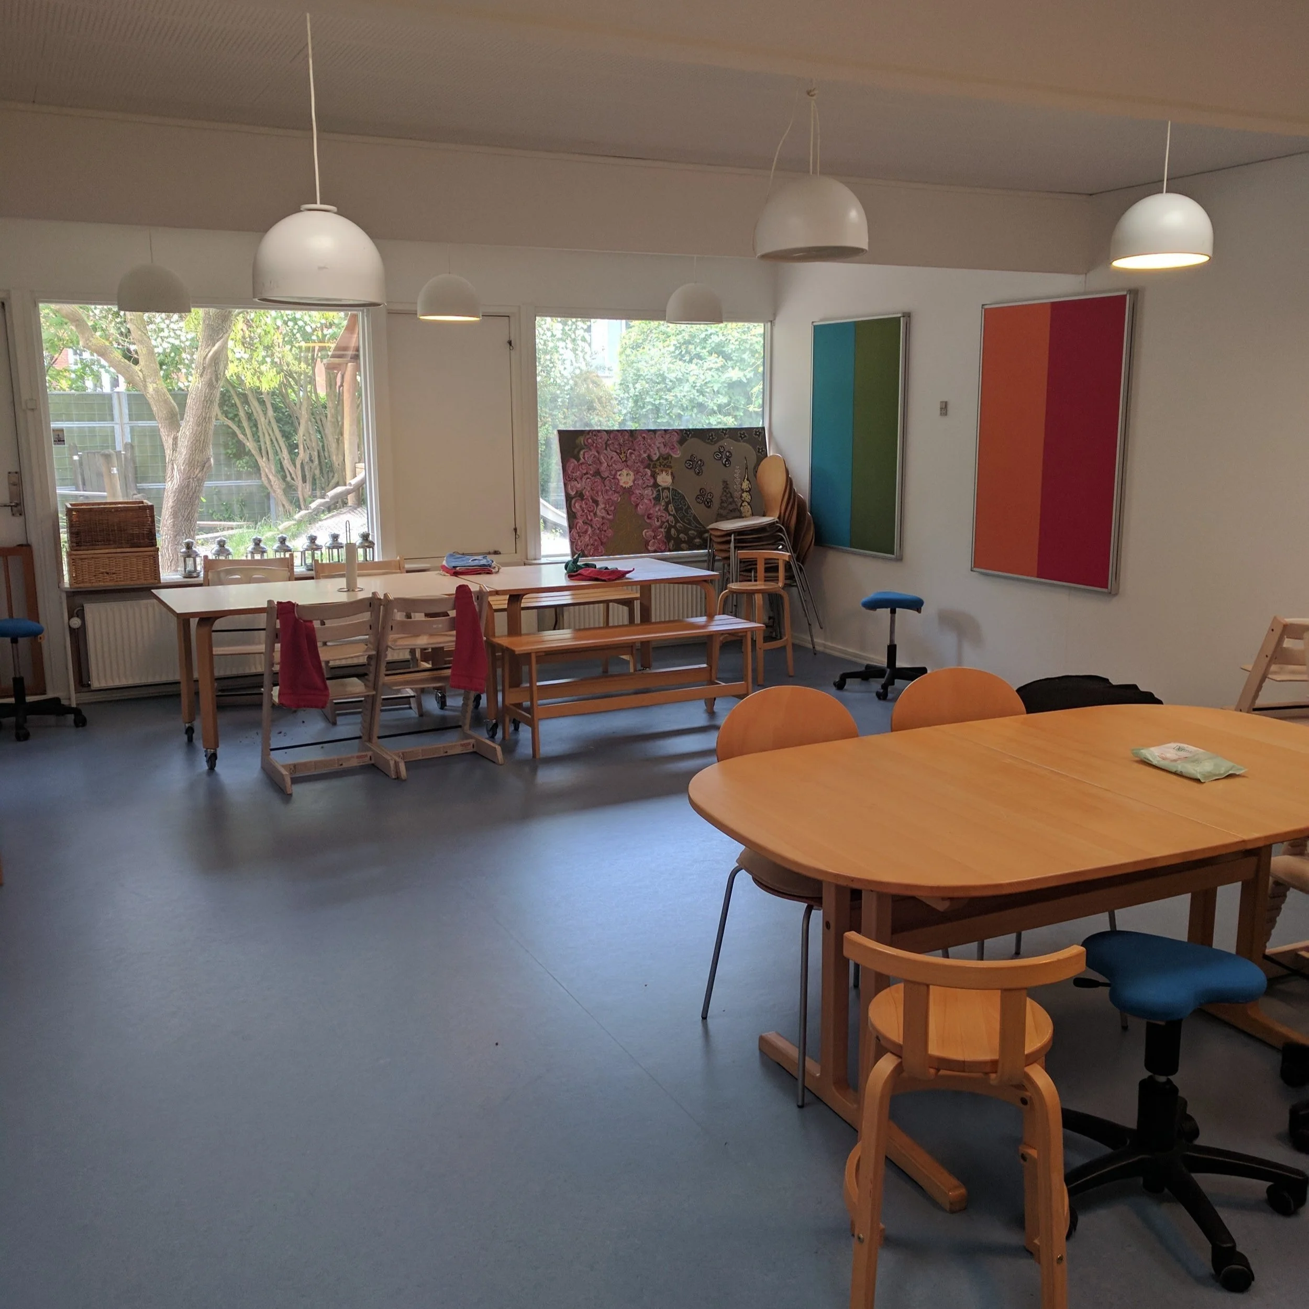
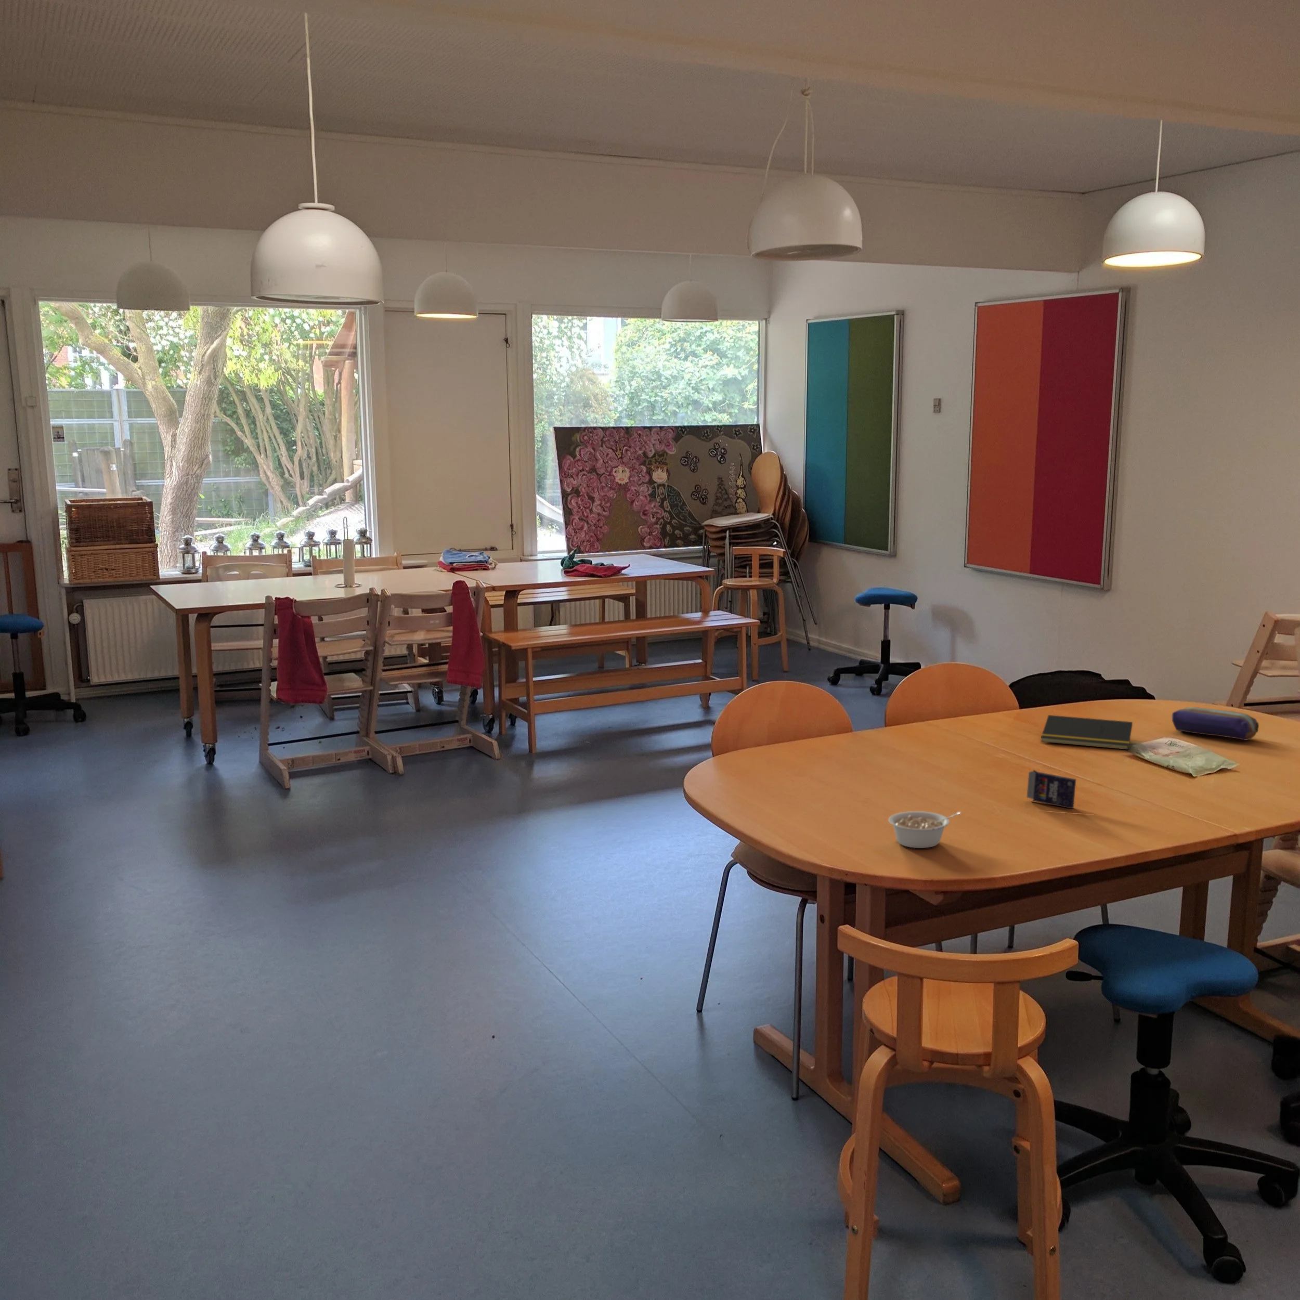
+ legume [888,811,962,849]
+ crayon box [1026,769,1077,810]
+ notepad [1040,714,1133,750]
+ pencil case [1171,707,1260,740]
